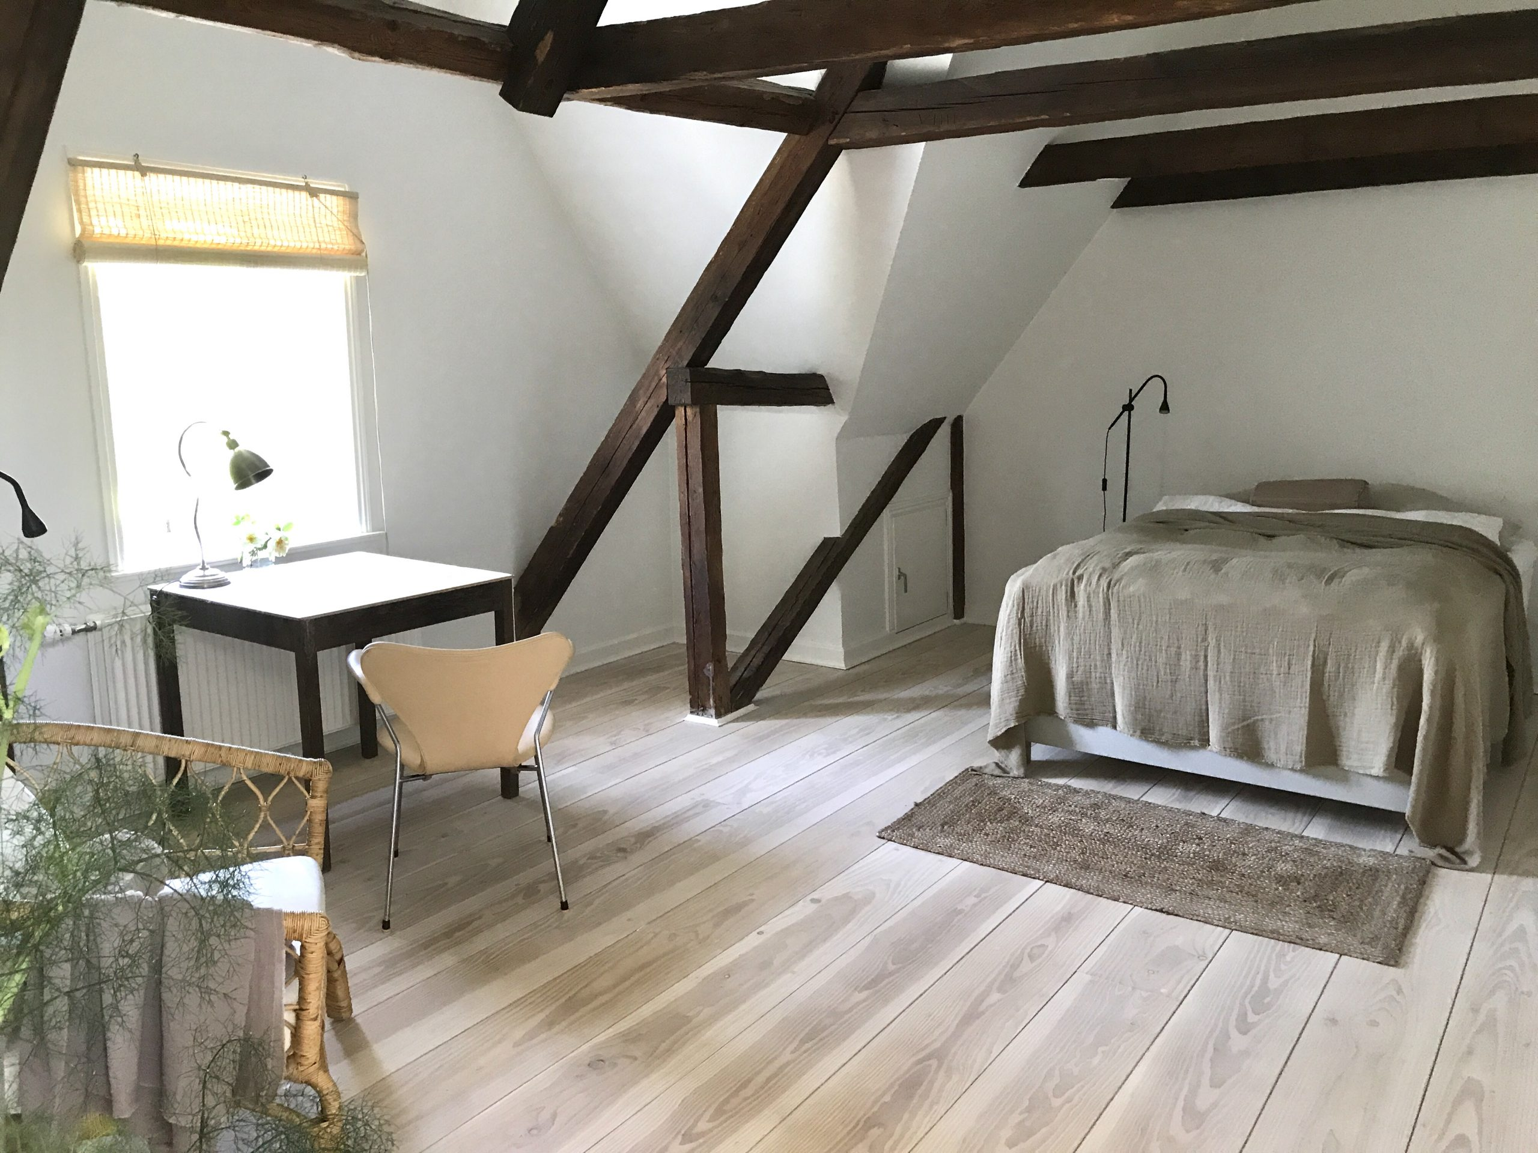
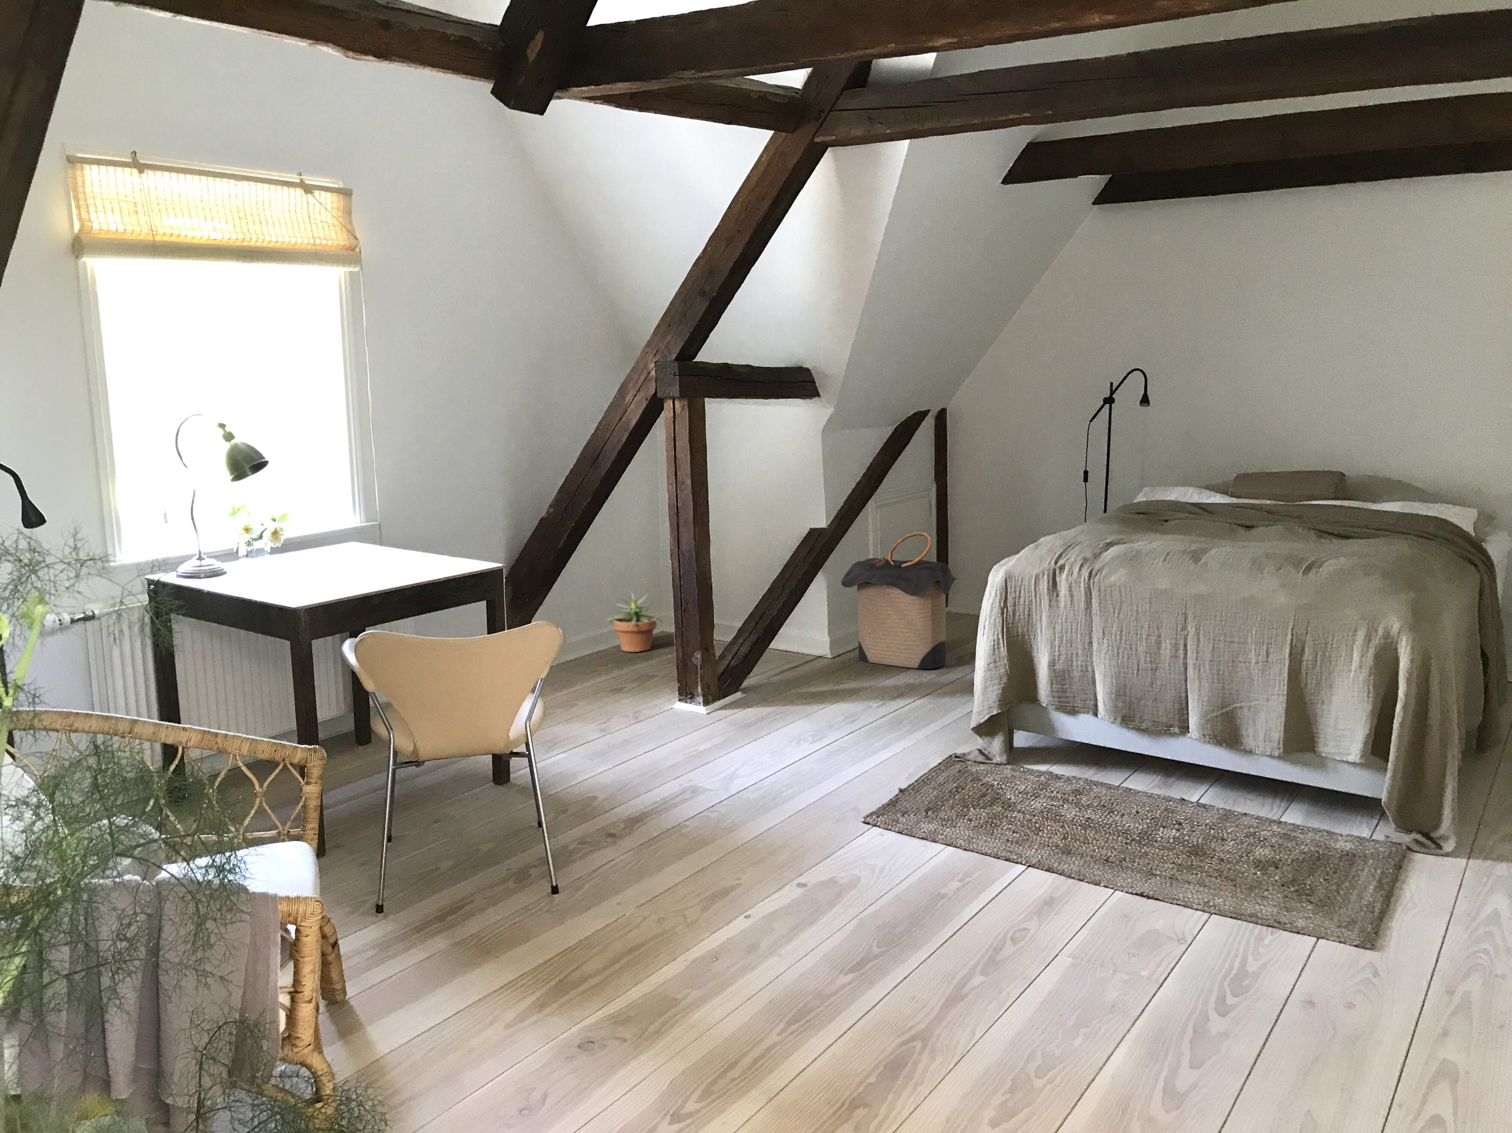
+ laundry hamper [841,531,958,669]
+ potted plant [604,590,664,652]
